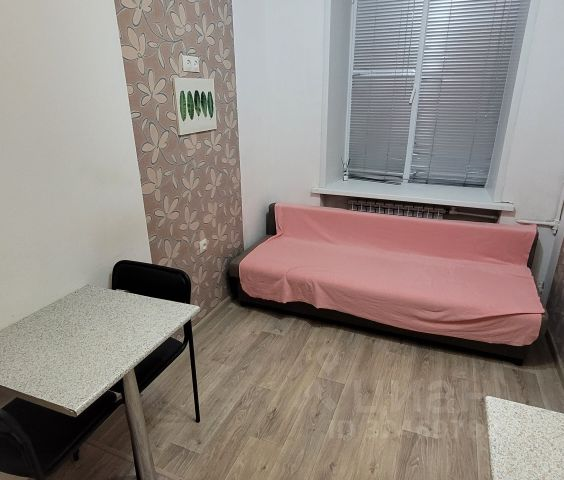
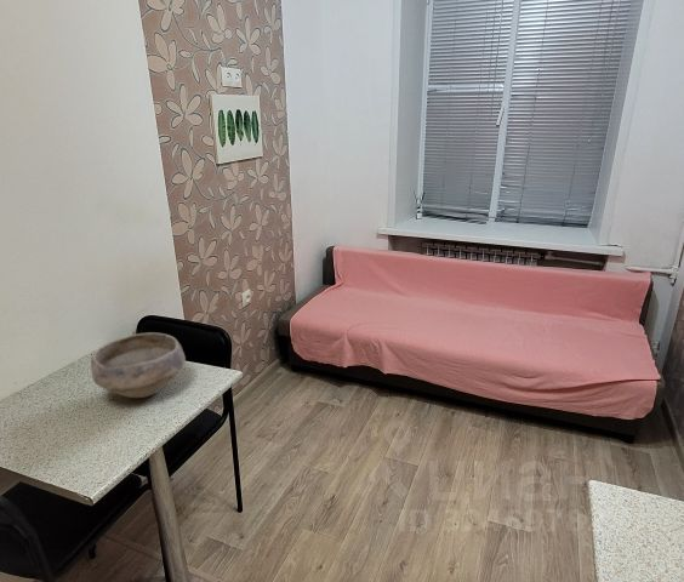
+ bowl [90,331,187,399]
